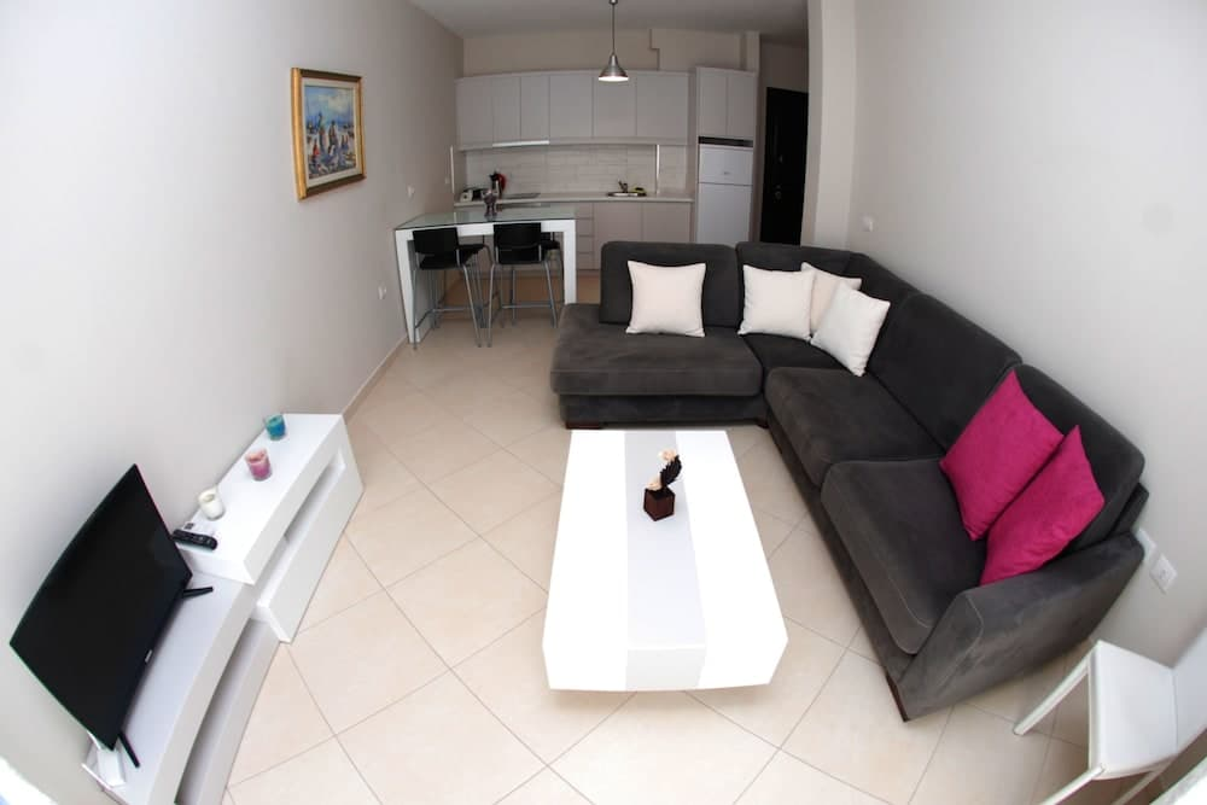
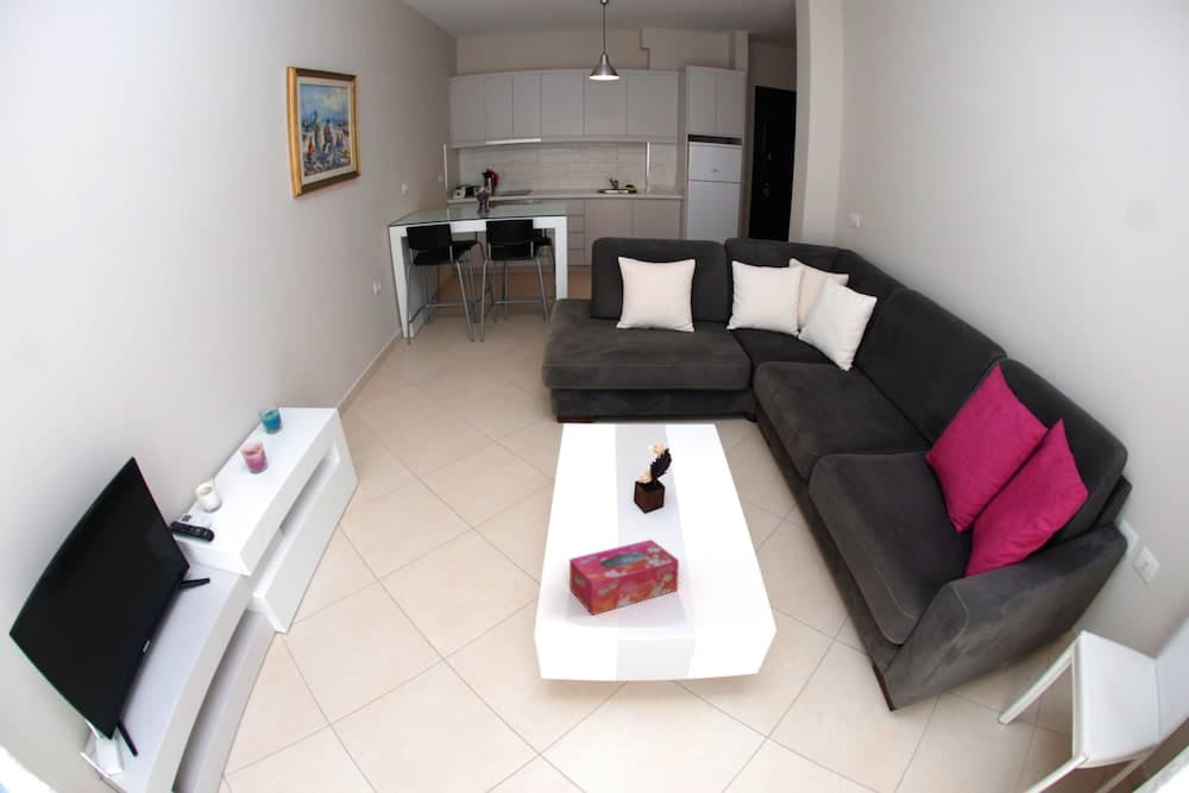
+ tissue box [568,539,680,616]
